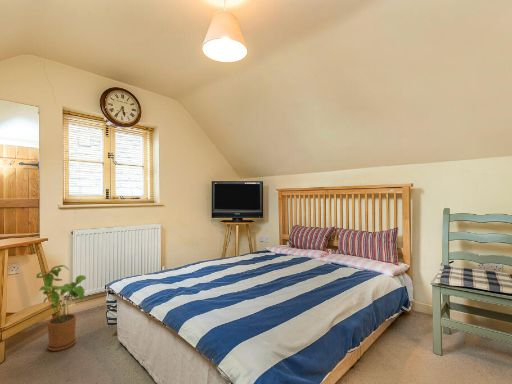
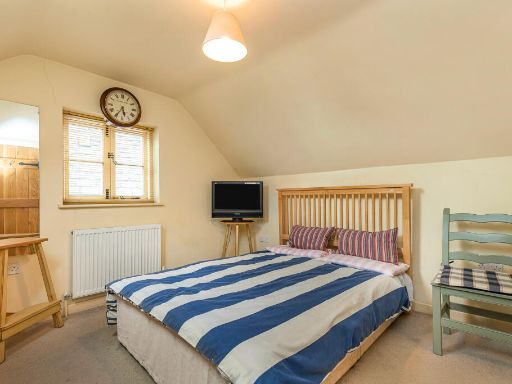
- house plant [35,264,87,352]
